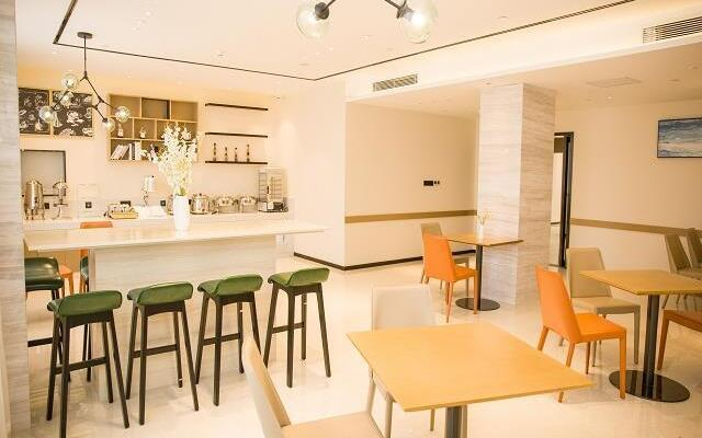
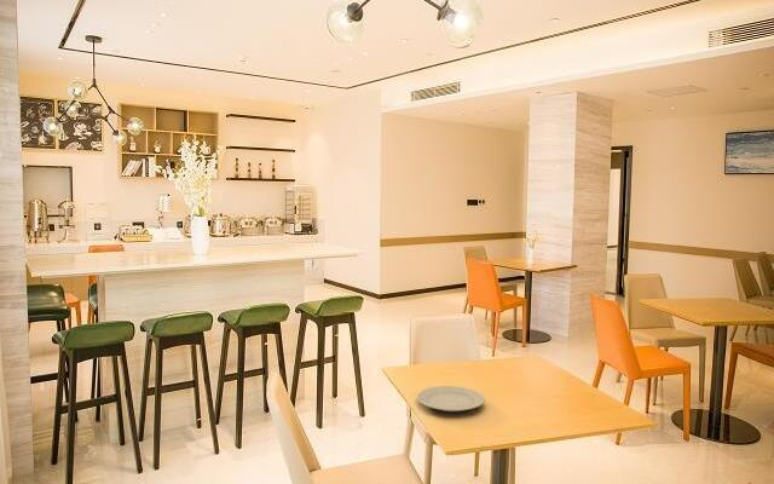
+ chinaware [416,385,486,413]
